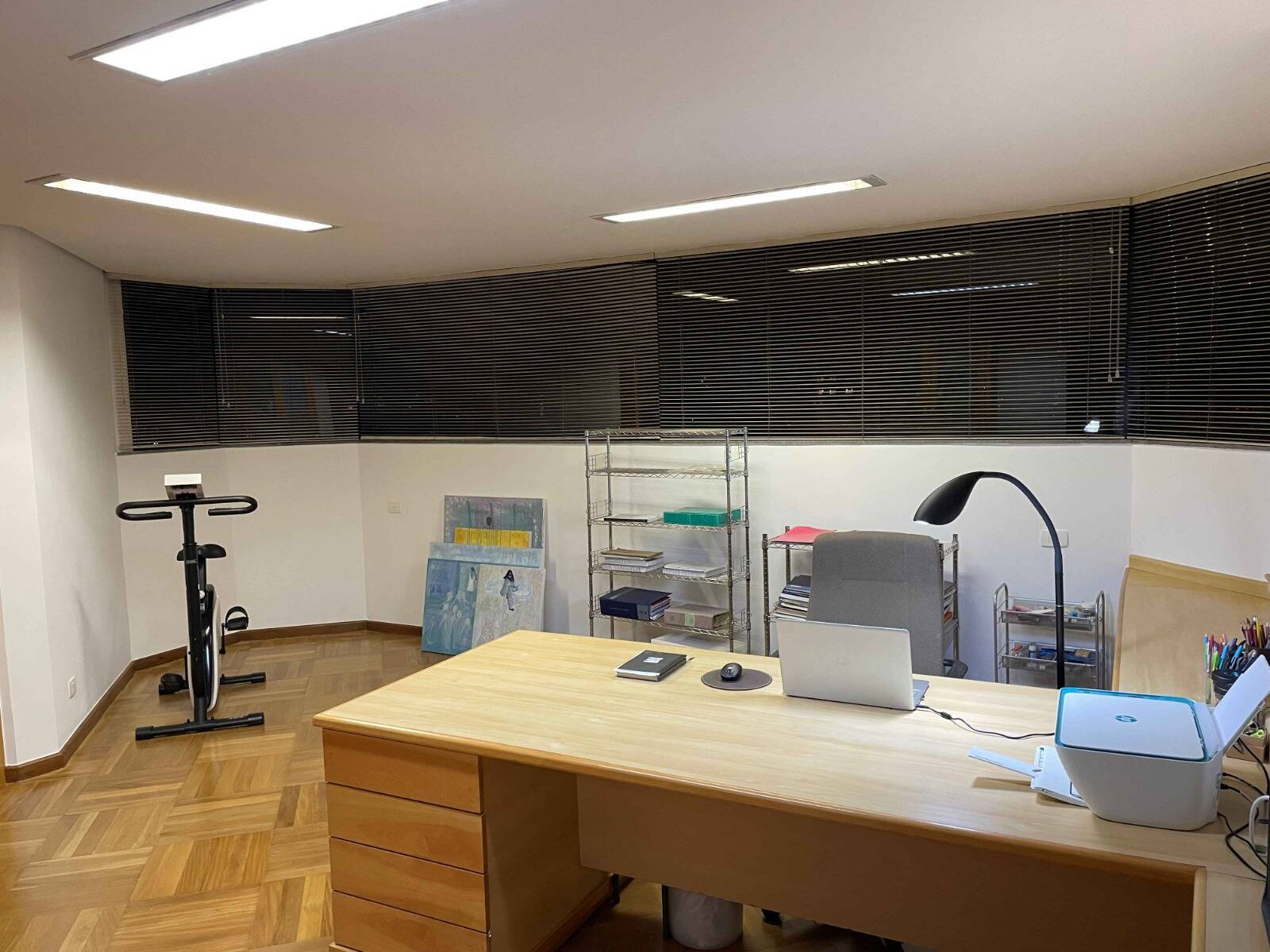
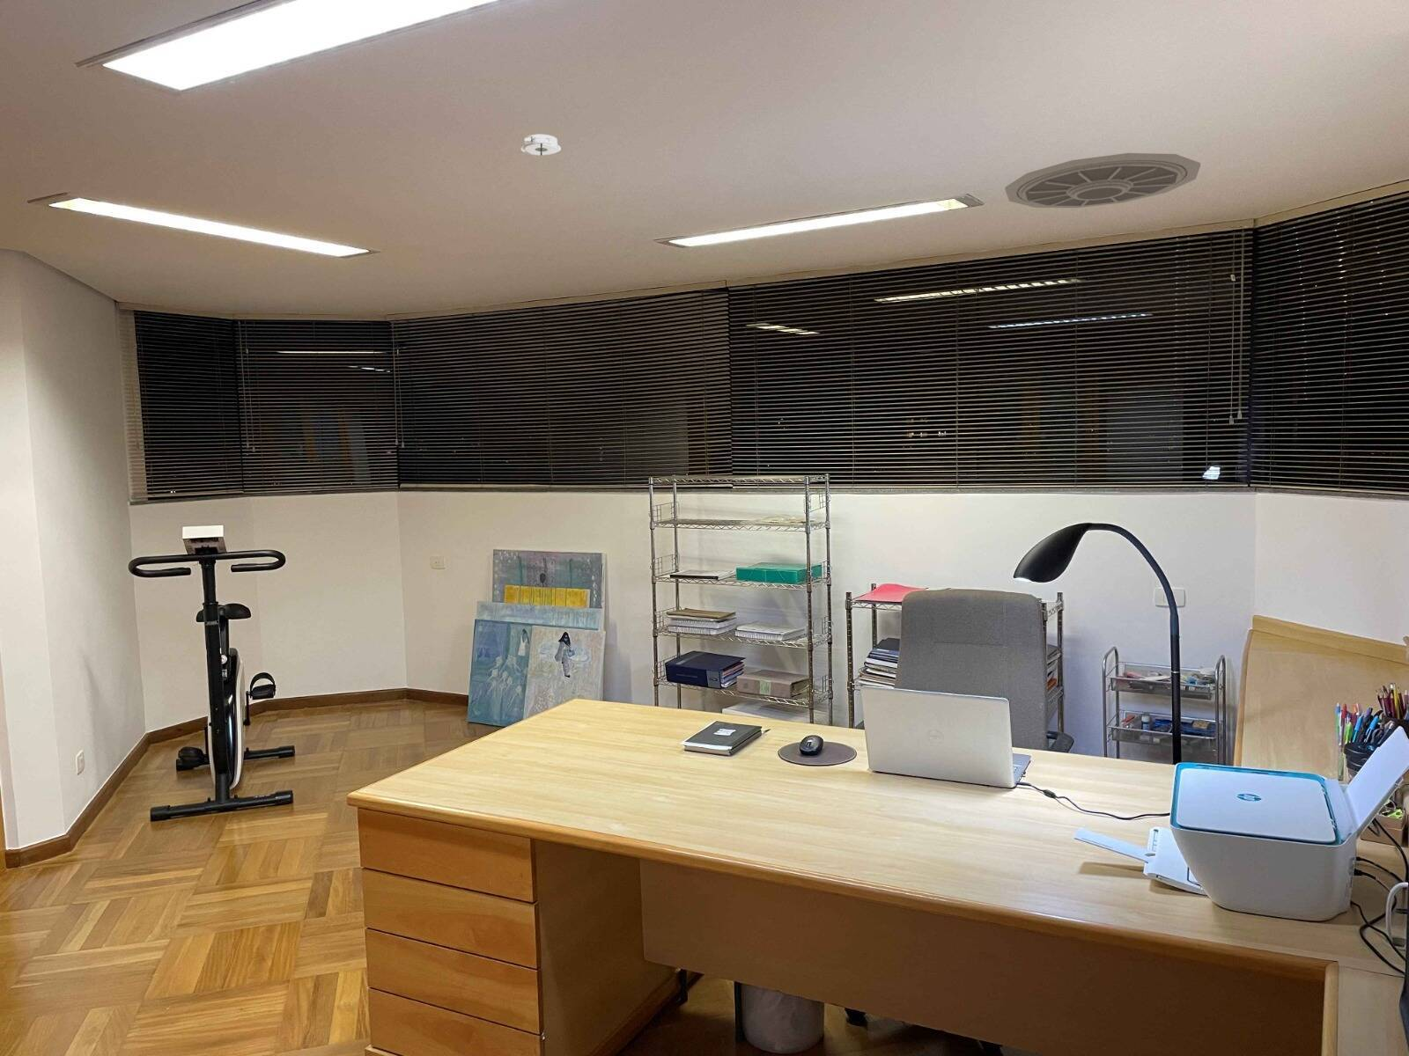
+ ceiling vent [1005,152,1202,209]
+ smoke detector [519,134,561,156]
